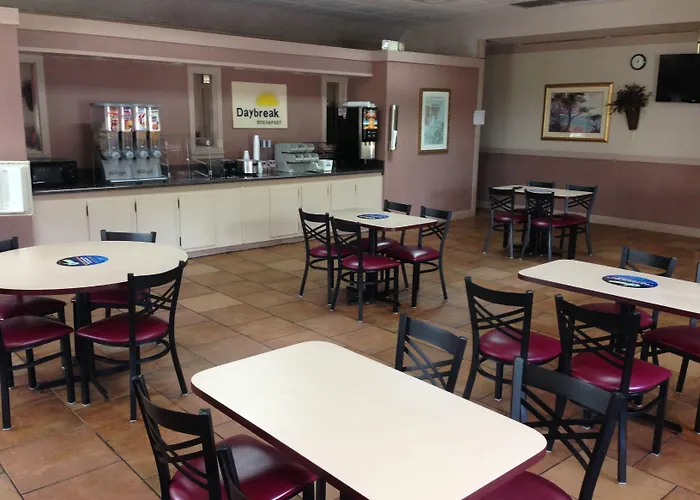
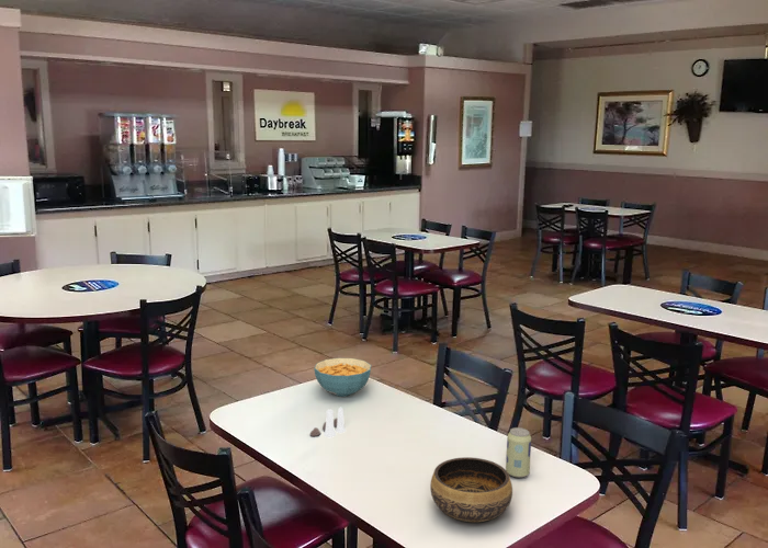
+ cereal bowl [313,357,372,398]
+ beverage can [505,426,532,479]
+ bowl [429,456,513,523]
+ salt and pepper shaker set [309,407,347,438]
